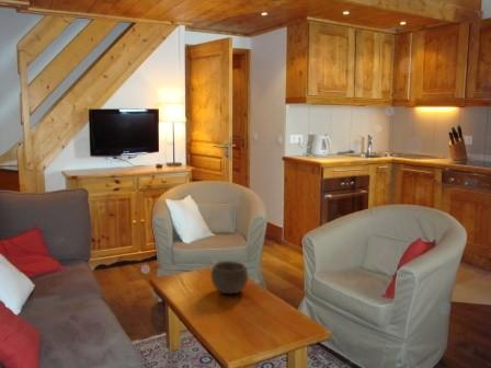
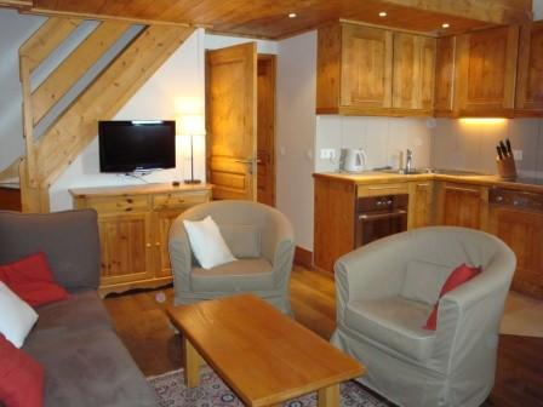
- bowl [209,261,249,295]
